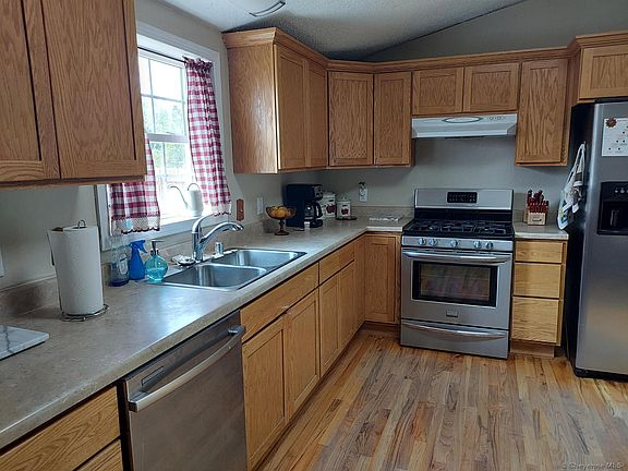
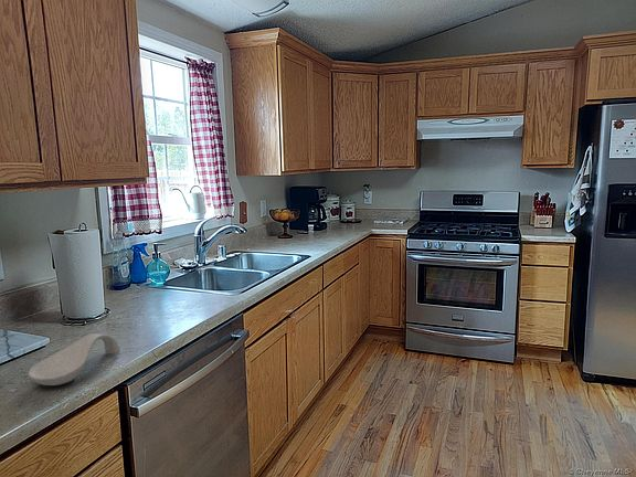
+ spoon rest [28,332,120,386]
